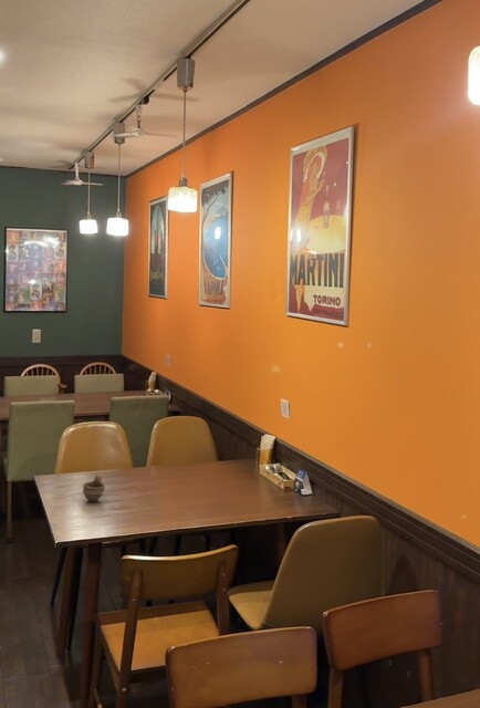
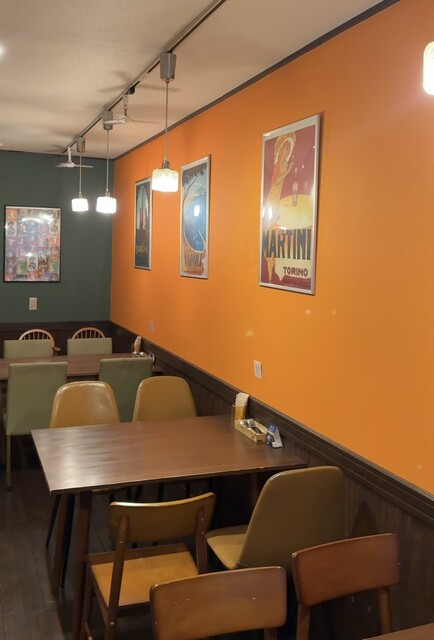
- cup [82,473,106,503]
